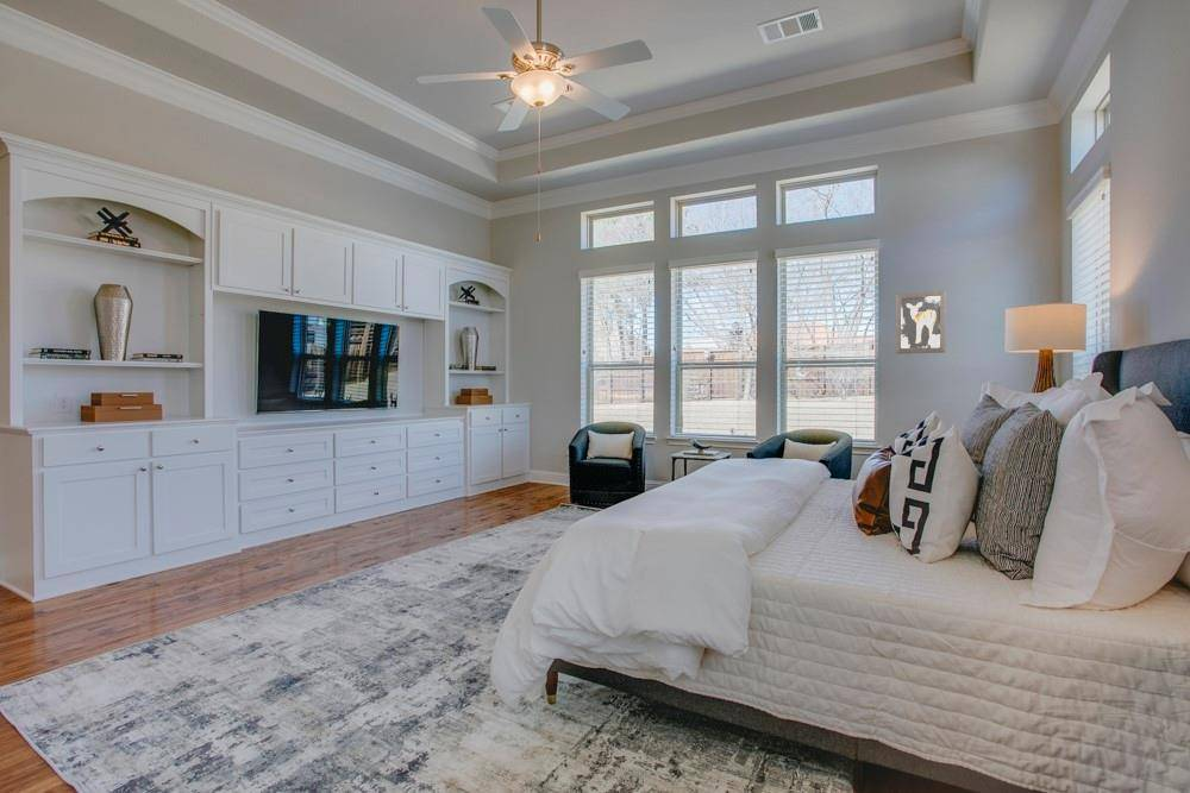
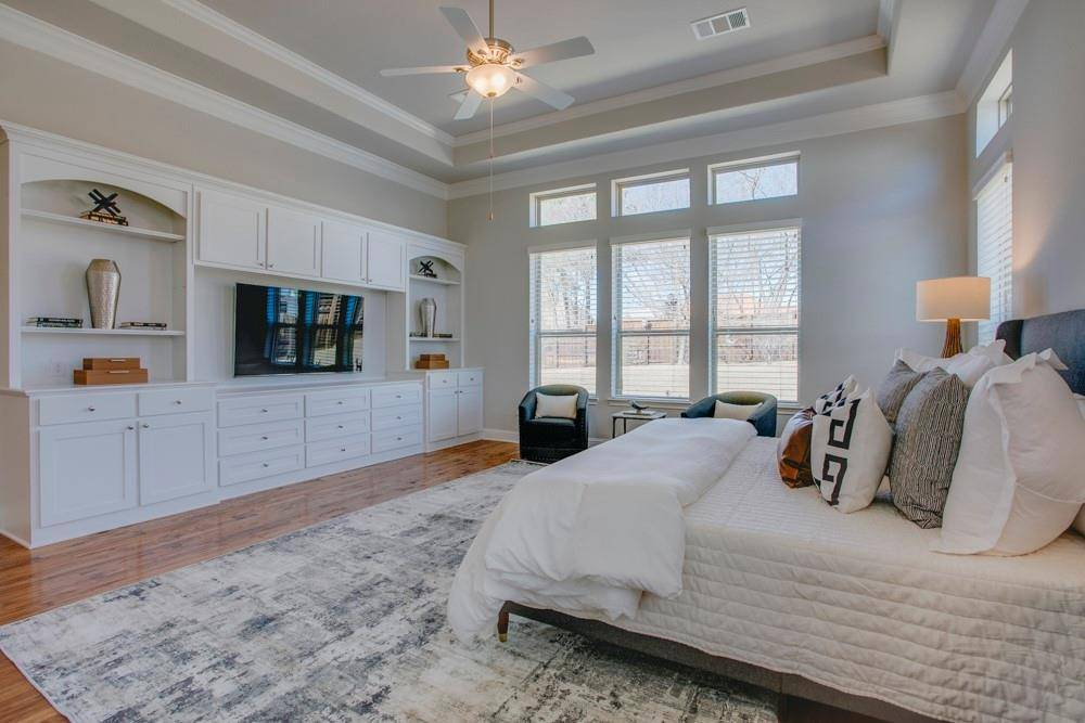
- wall art [895,289,947,354]
